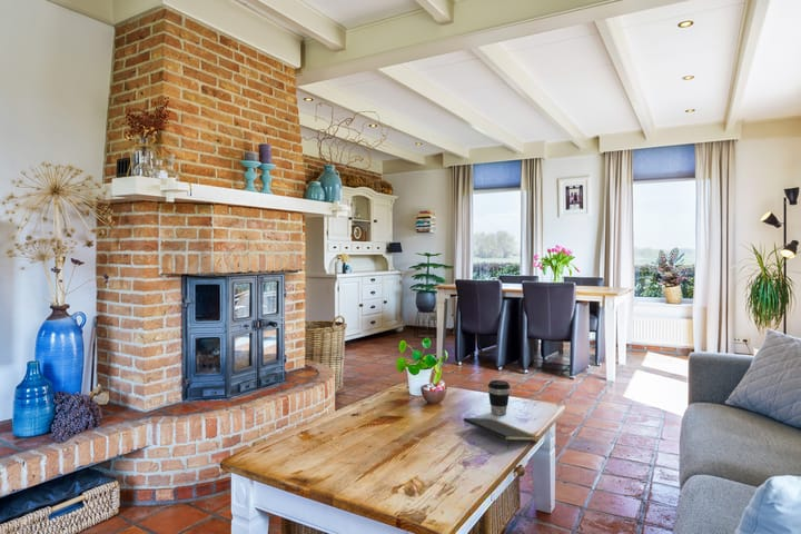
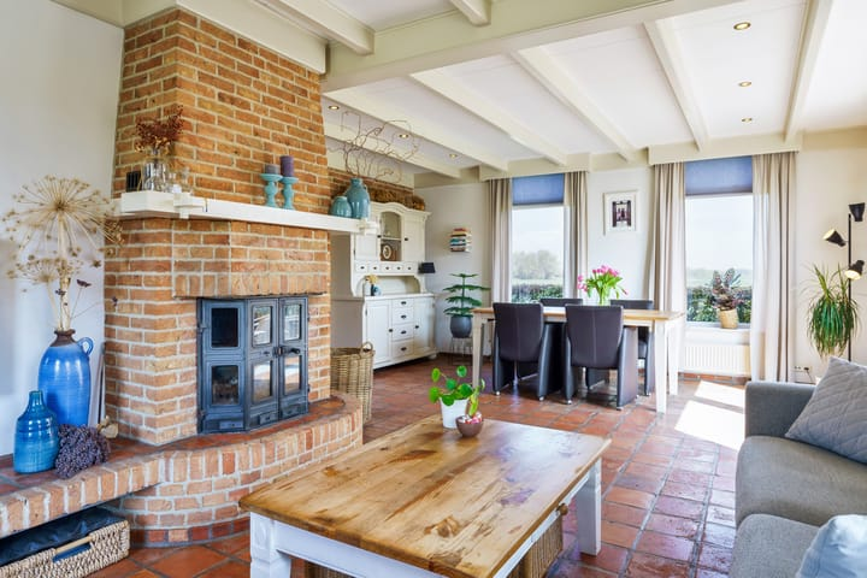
- notepad [463,417,540,451]
- coffee cup [487,379,512,416]
